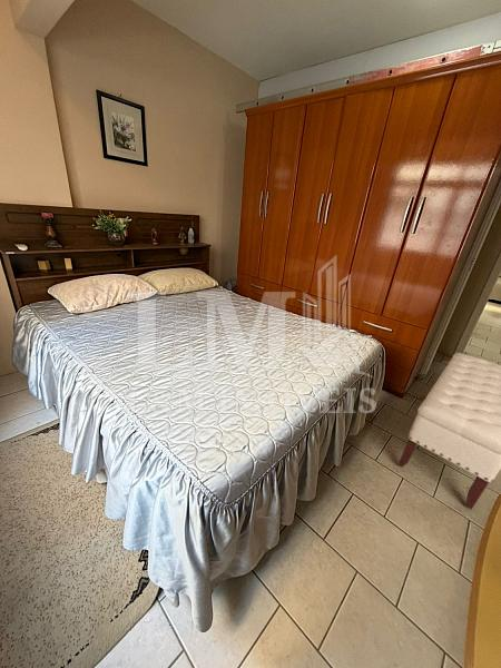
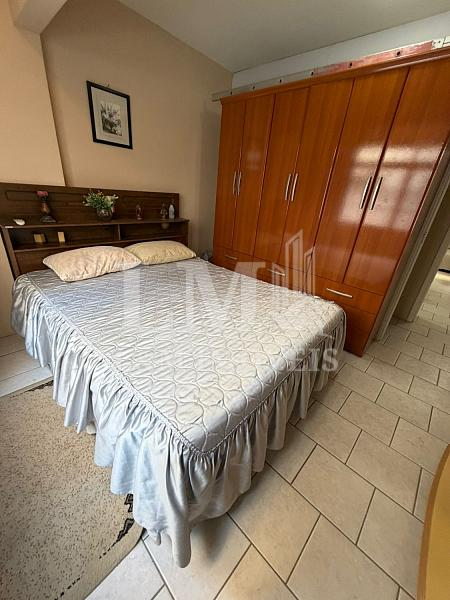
- bench [397,352,501,510]
